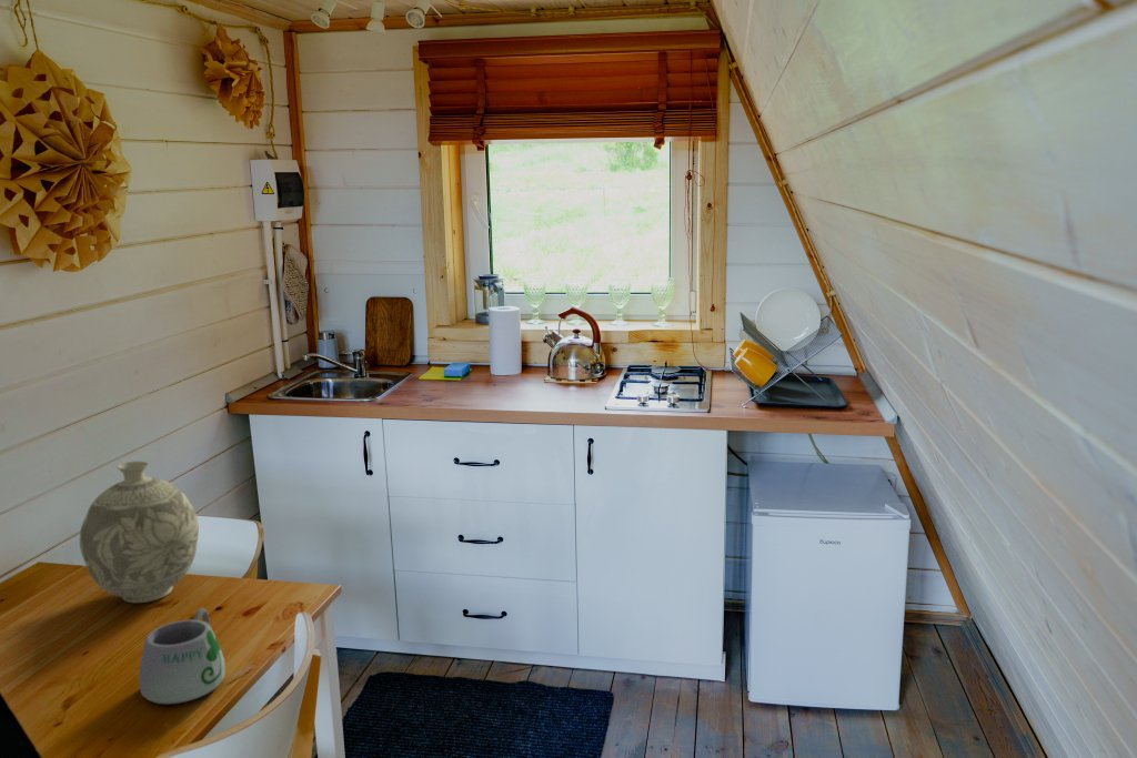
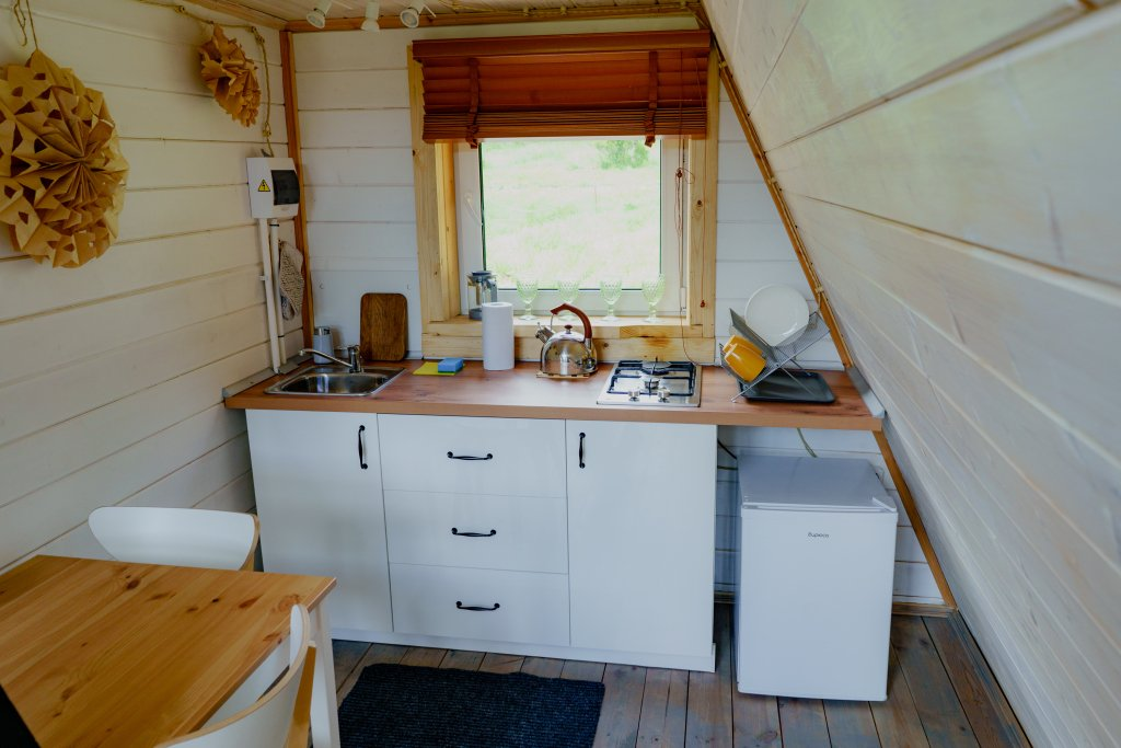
- decorative vase [79,461,200,604]
- mug [138,607,255,705]
